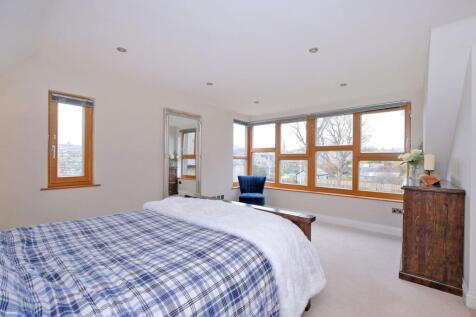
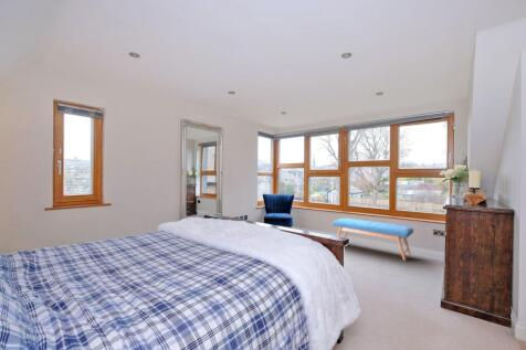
+ bench [332,218,414,262]
